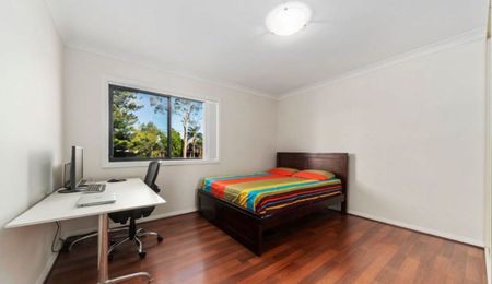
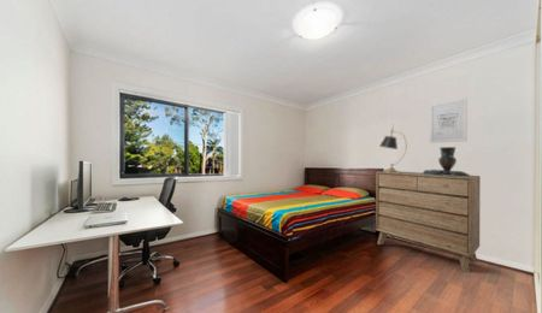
+ lamp [378,124,408,173]
+ dresser [375,170,482,273]
+ decorative urn [422,146,471,177]
+ wall art [429,98,469,144]
